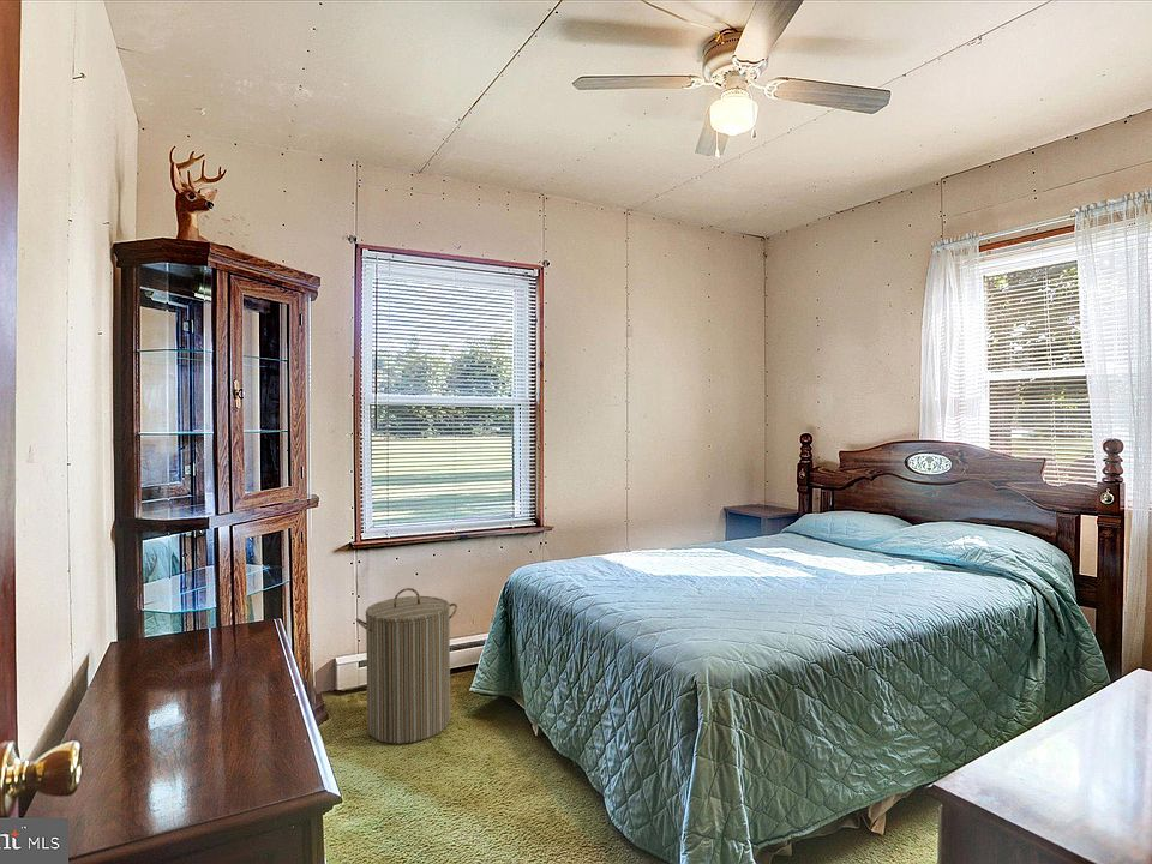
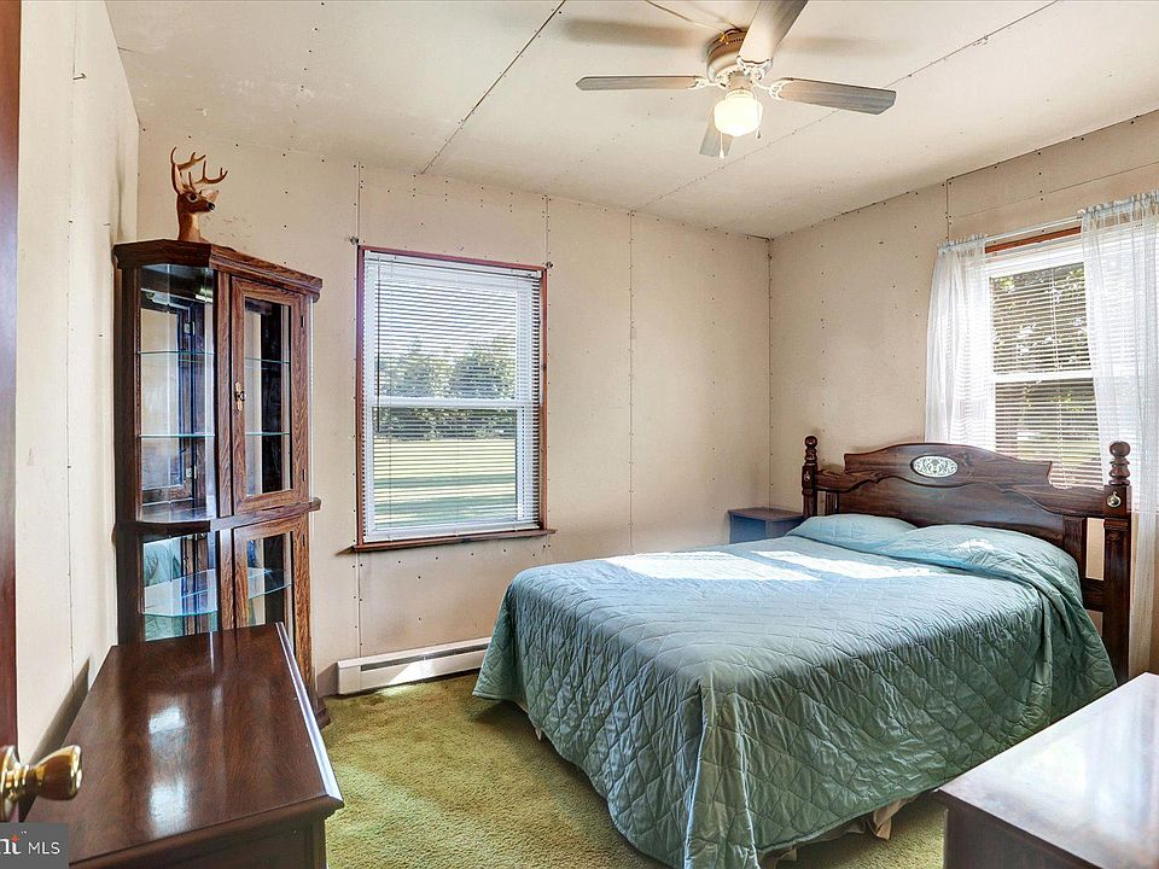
- laundry hamper [354,587,458,745]
